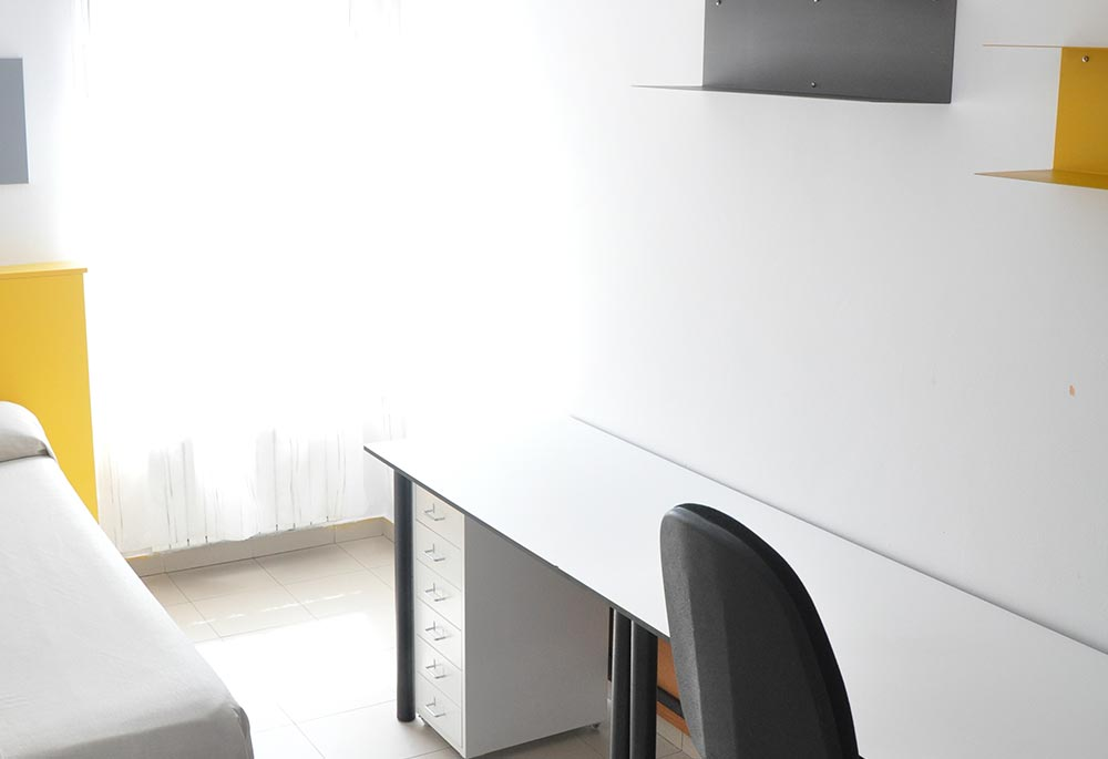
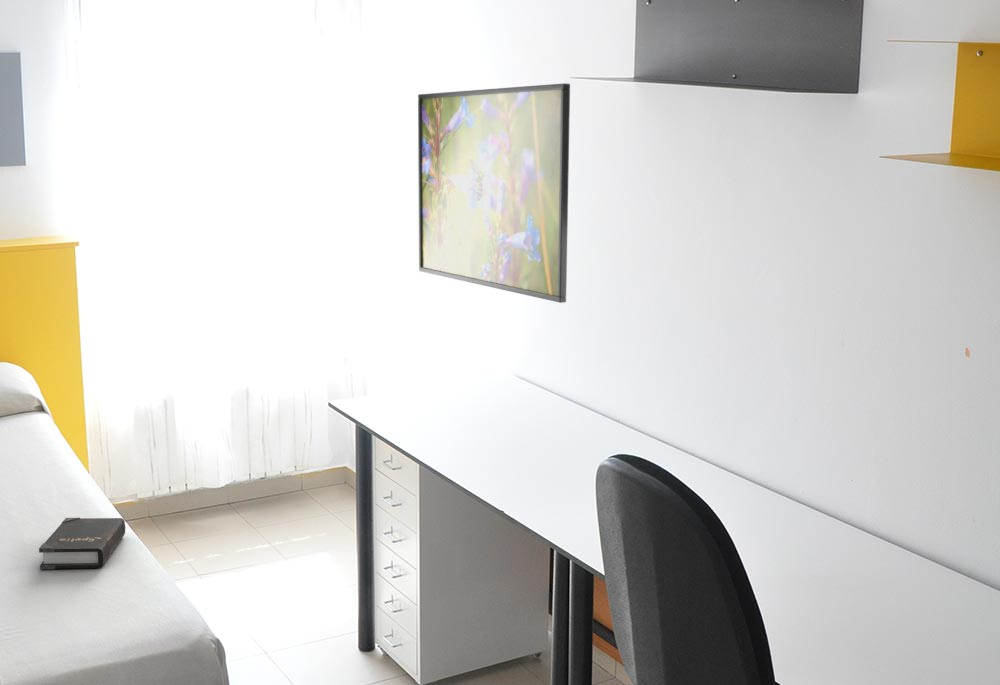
+ hardback book [38,517,126,570]
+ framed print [417,82,571,304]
